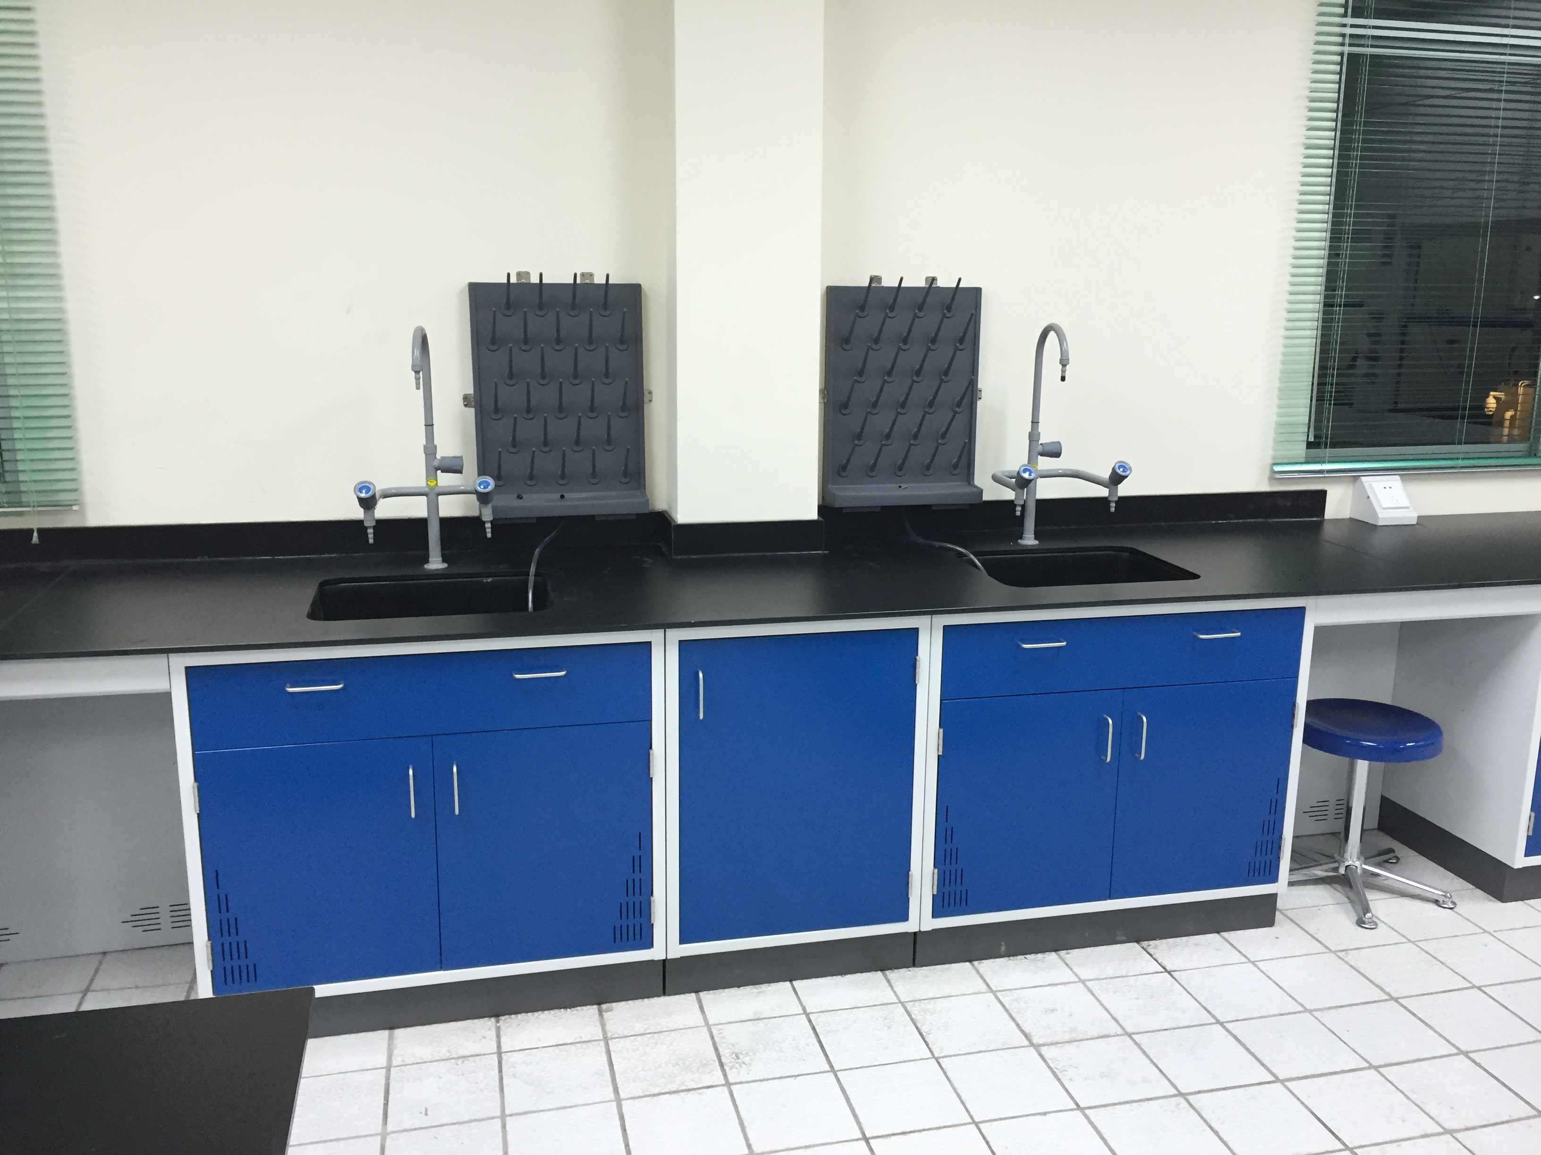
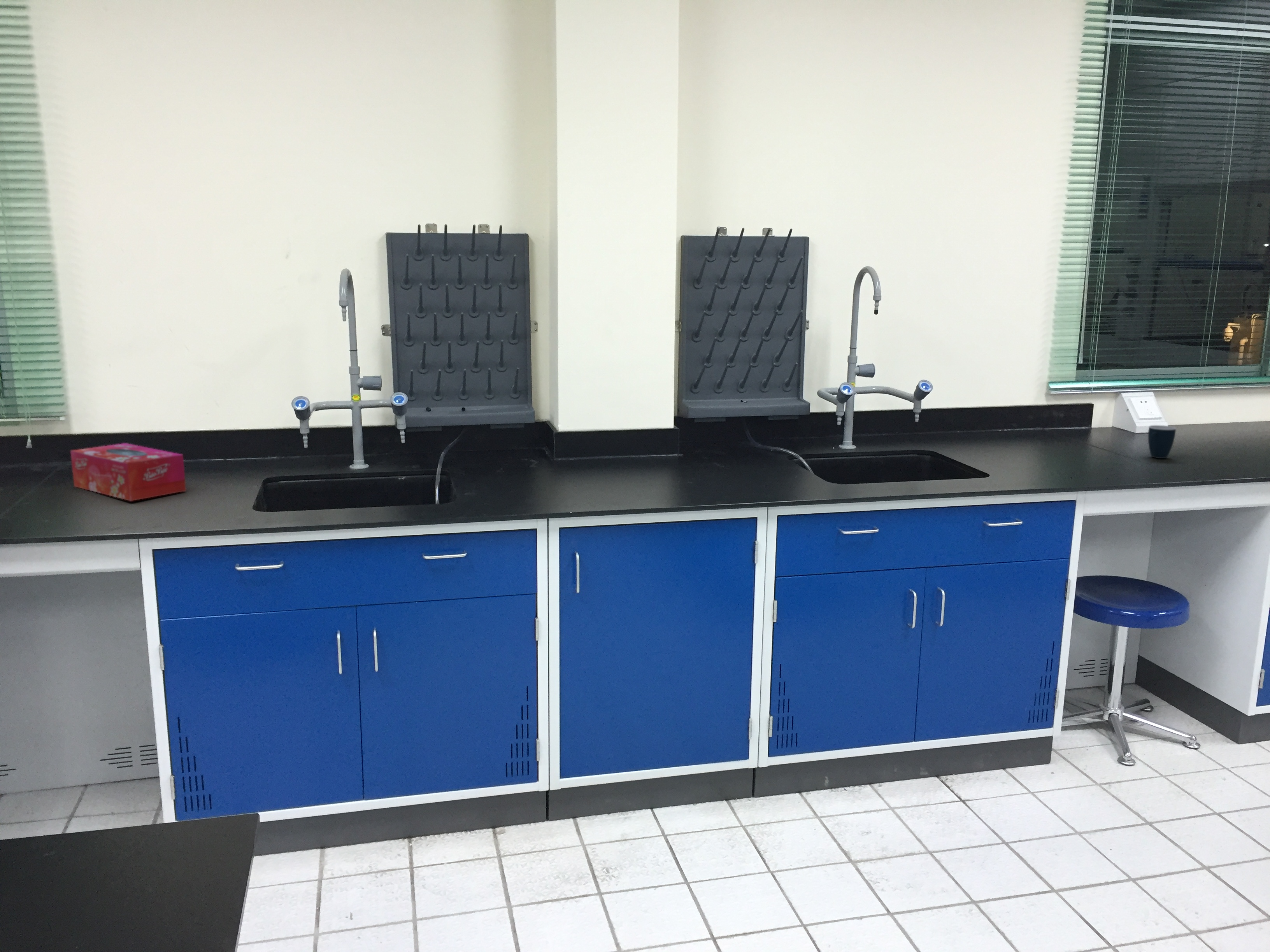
+ tissue box [70,443,186,501]
+ mug [1148,425,1176,459]
